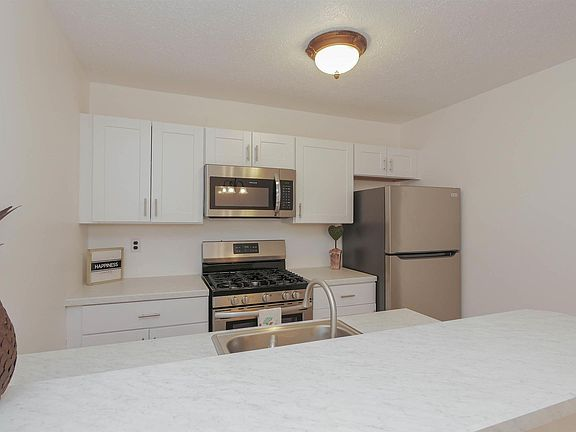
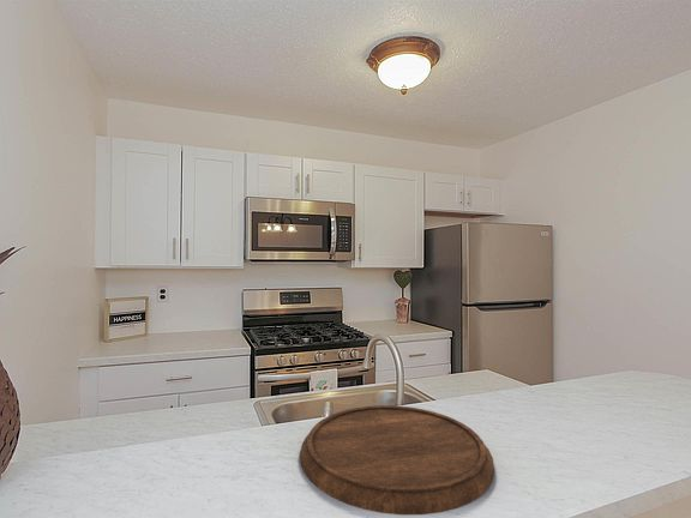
+ cutting board [299,404,495,516]
